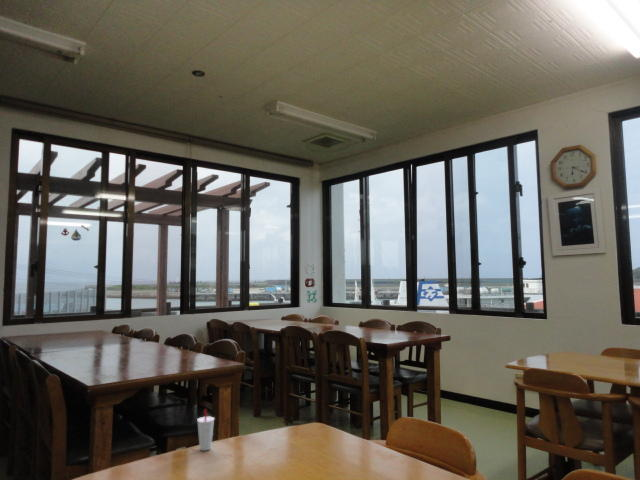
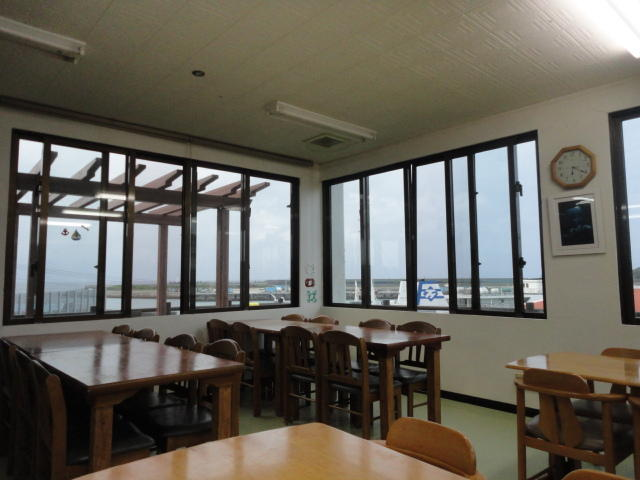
- cup [196,408,216,451]
